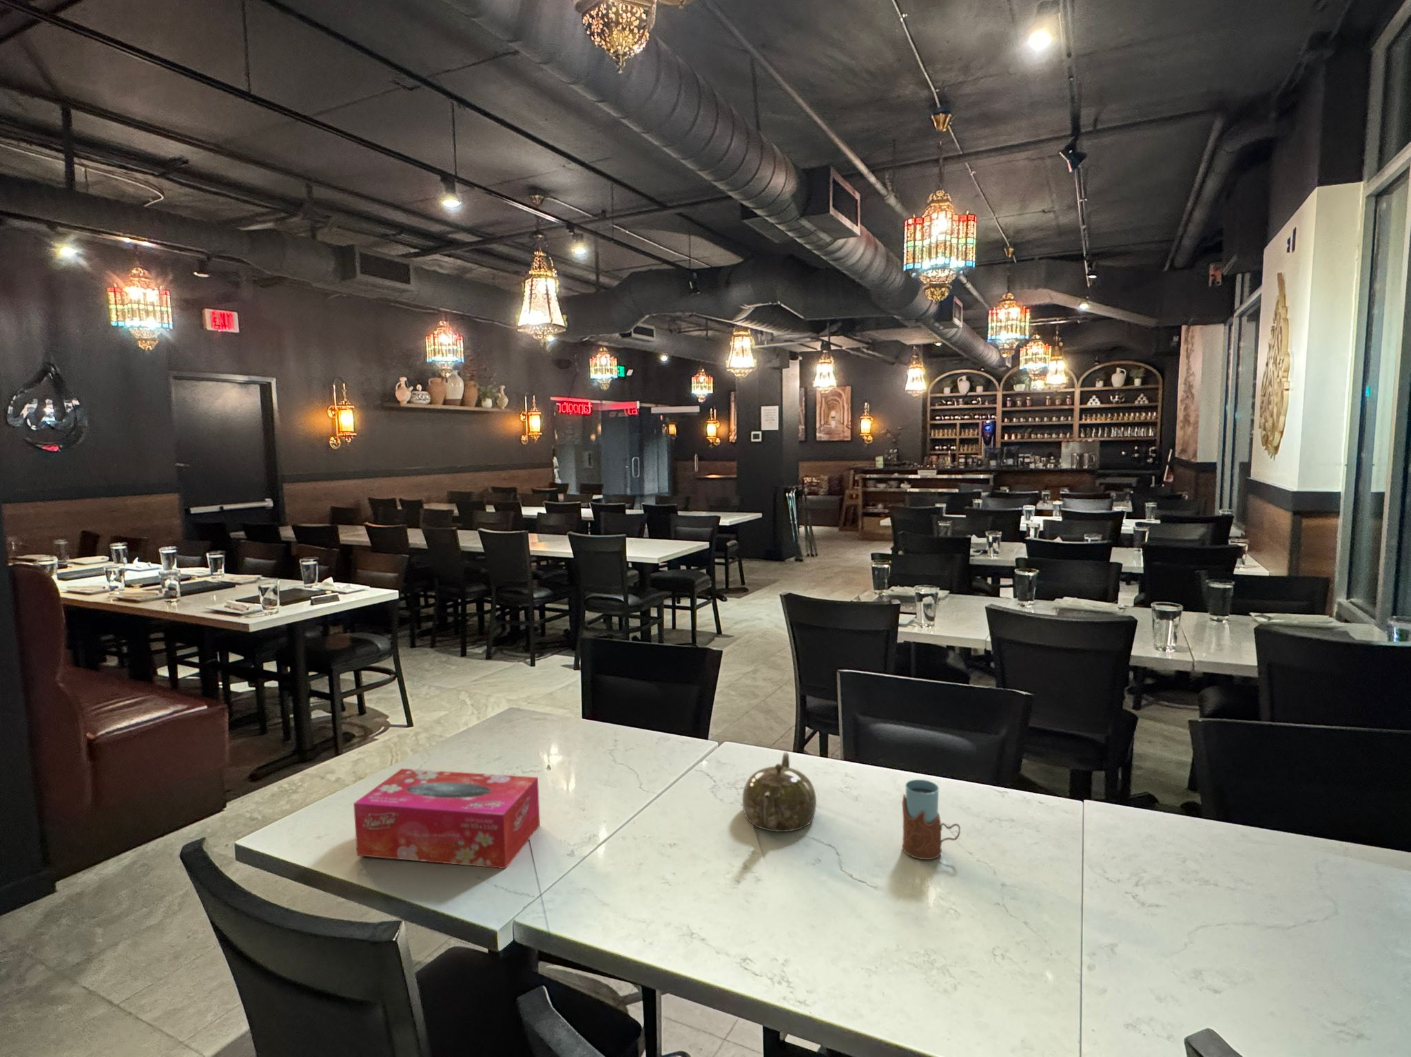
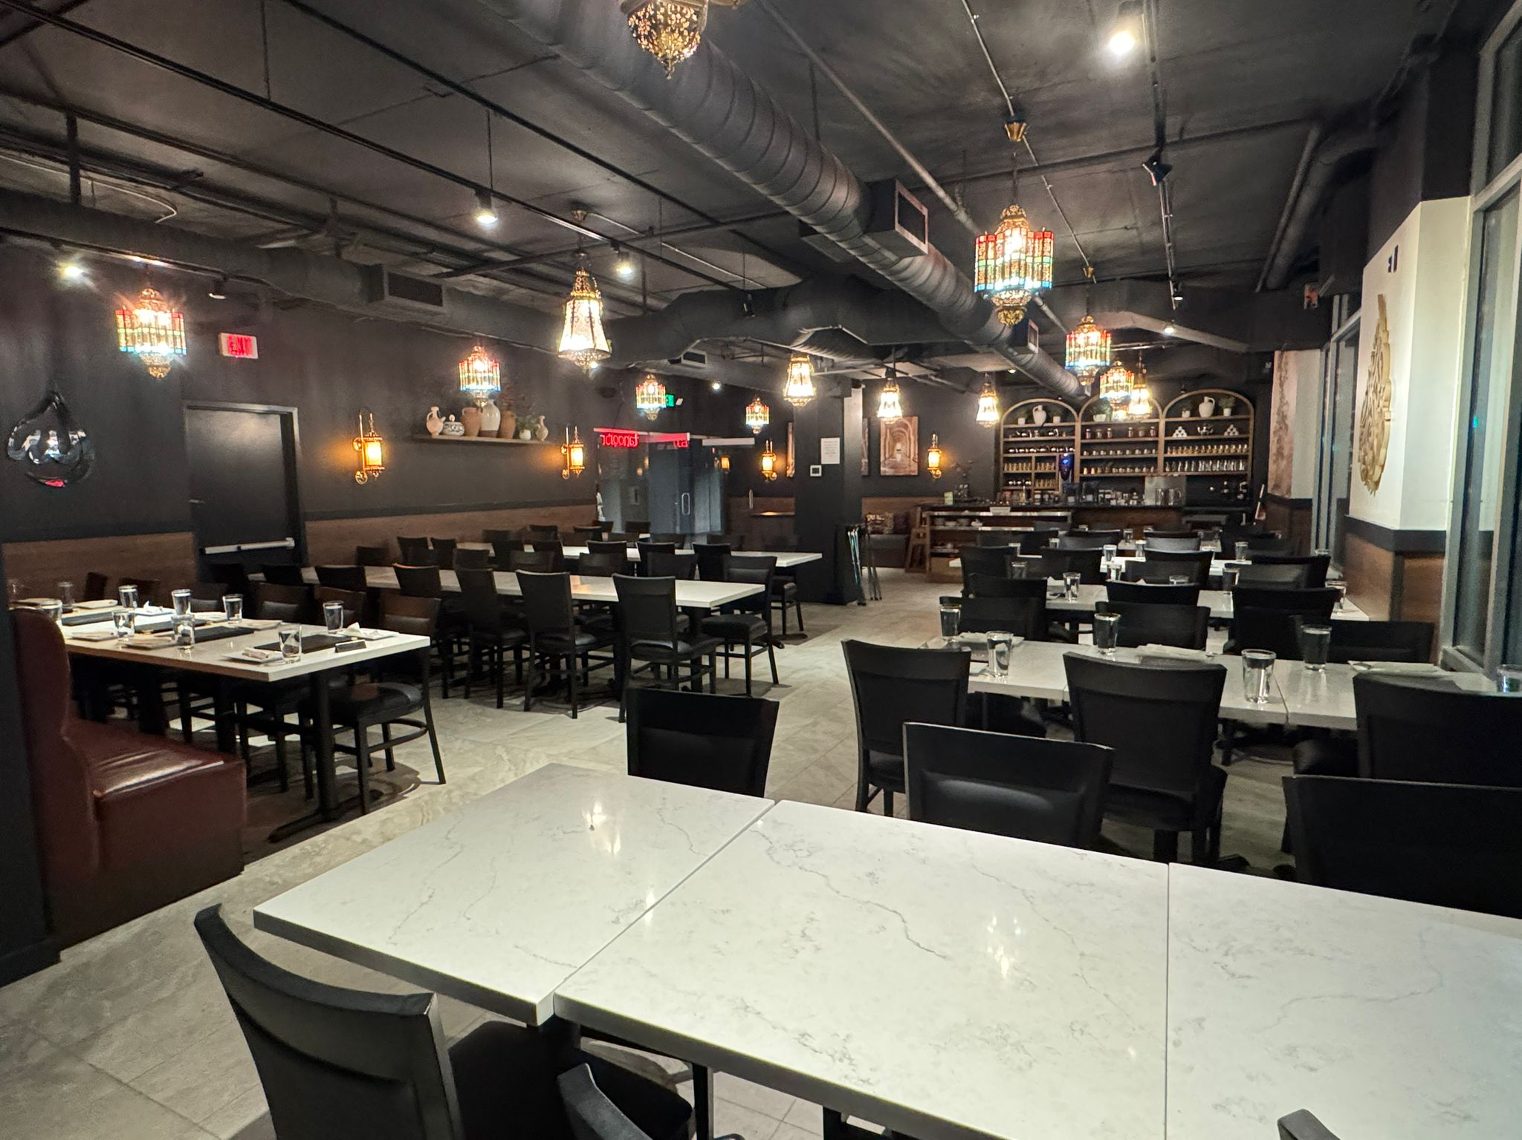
- drinking glass [901,779,961,860]
- teapot [741,752,817,833]
- tissue box [353,768,541,869]
